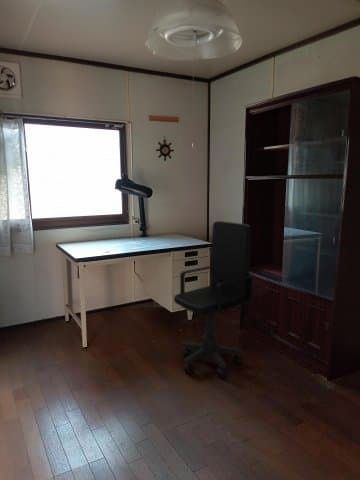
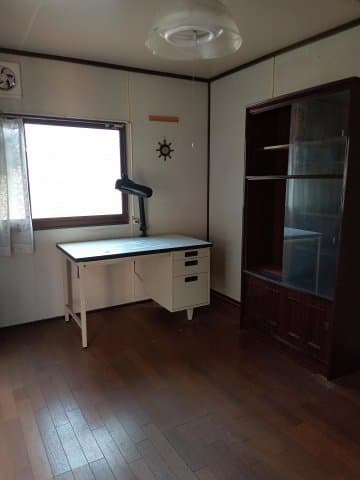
- office chair [173,220,254,380]
